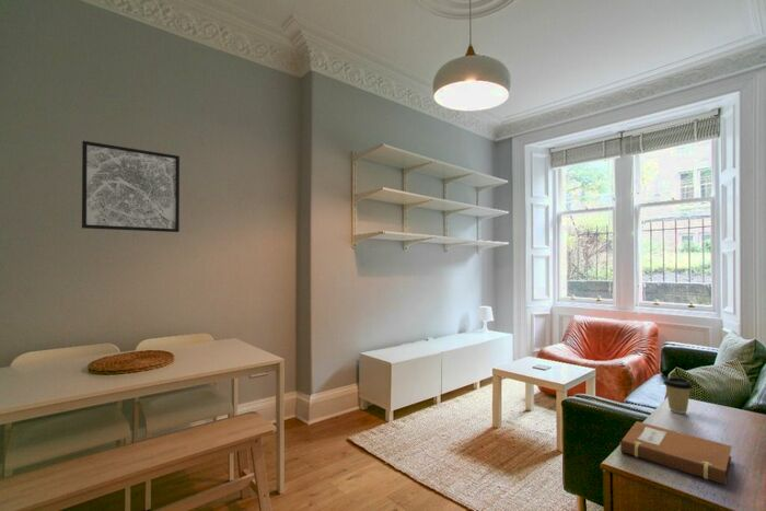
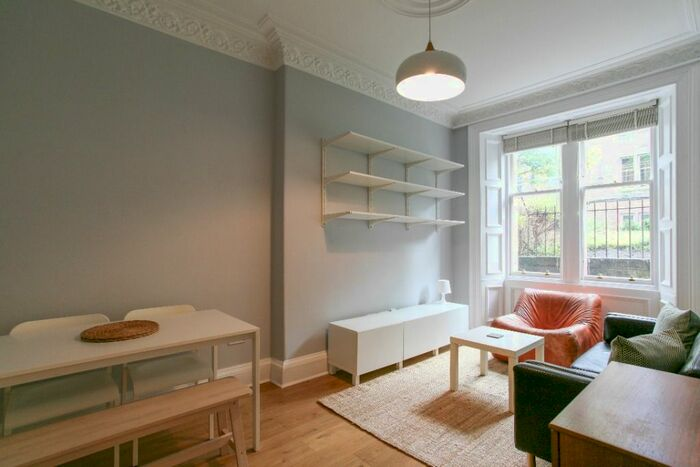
- wall art [81,140,181,233]
- notebook [616,420,733,486]
- coffee cup [662,376,694,415]
